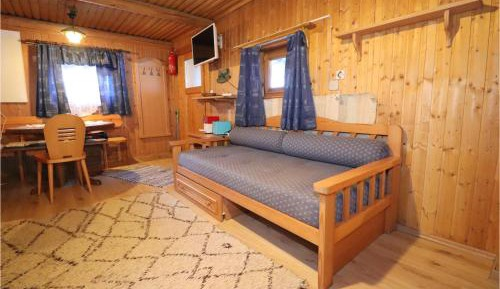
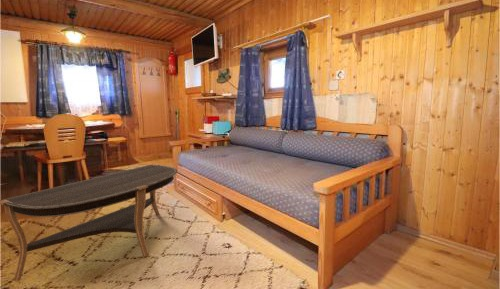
+ coffee table [0,163,179,283]
